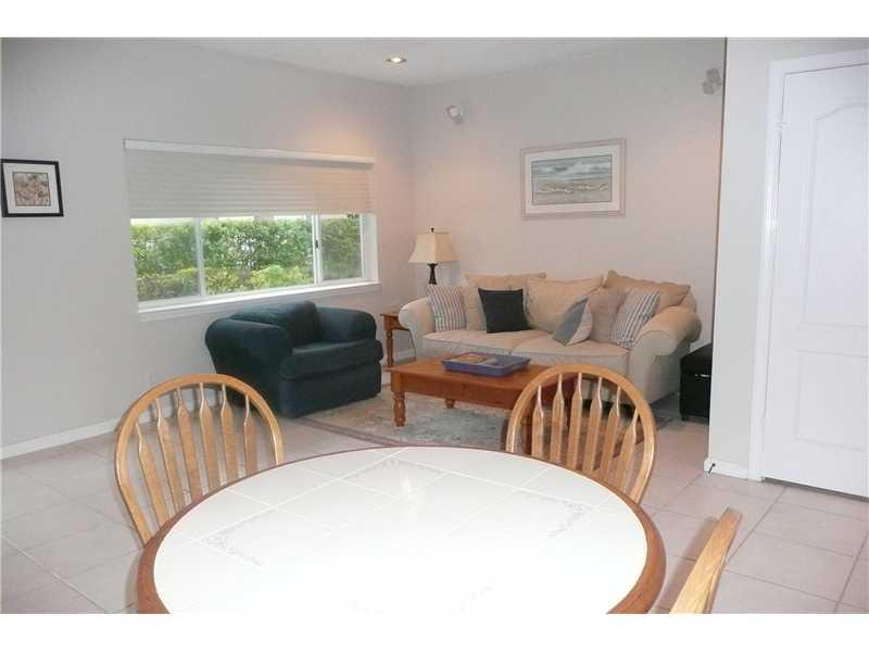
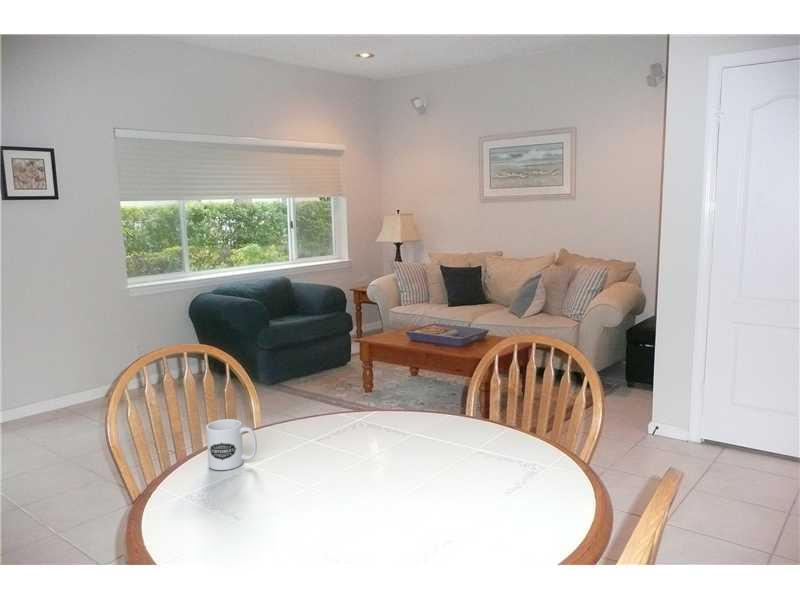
+ mug [205,418,258,471]
